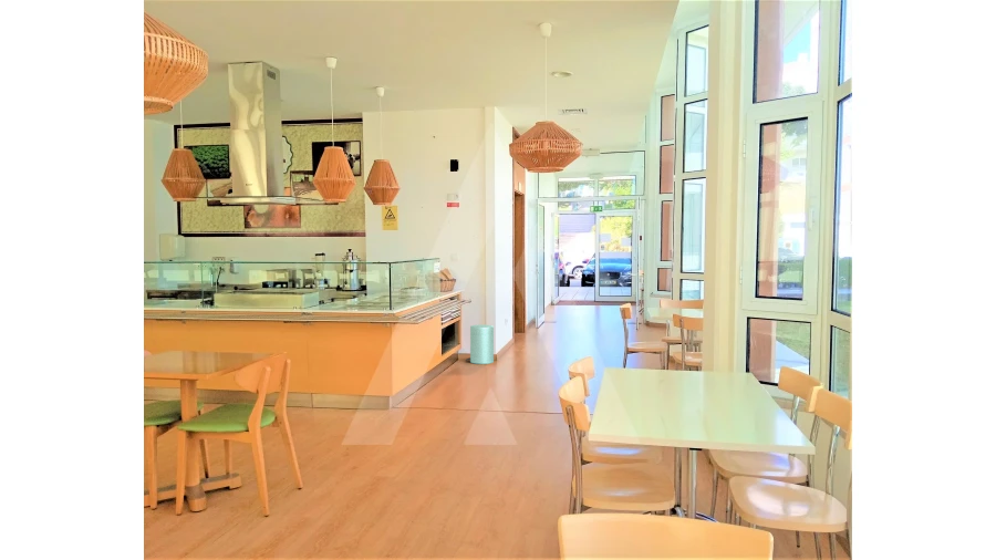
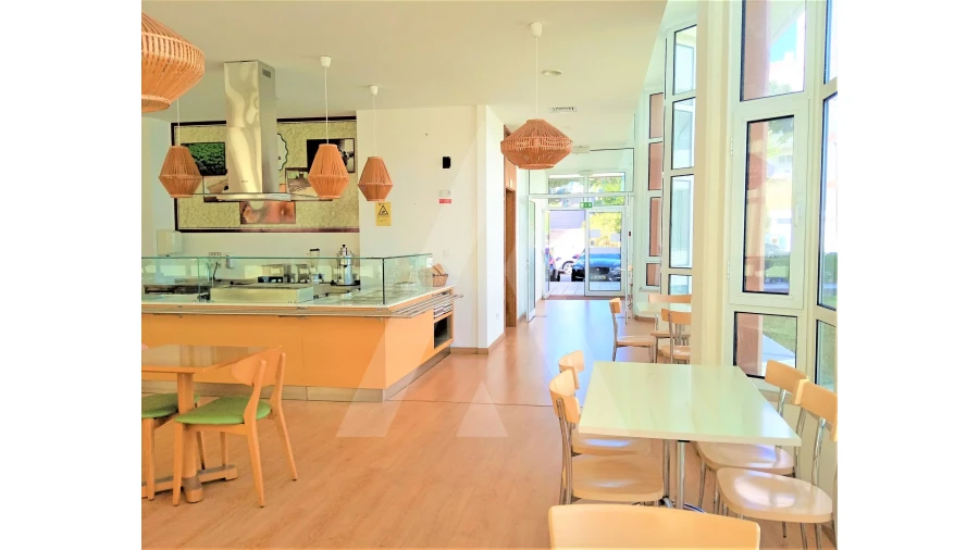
- trash can [465,323,495,365]
